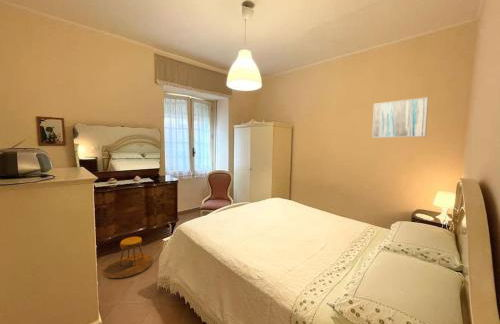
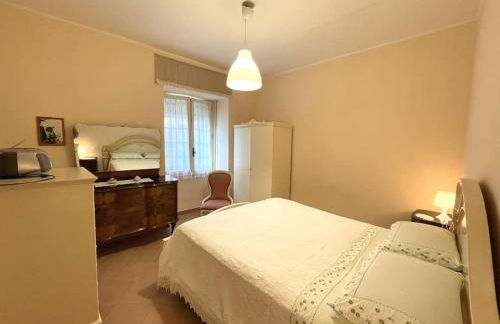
- wall art [371,96,429,139]
- stool [100,236,154,279]
